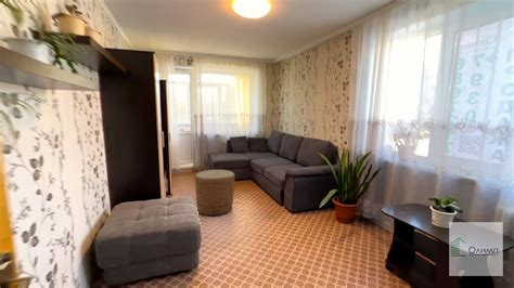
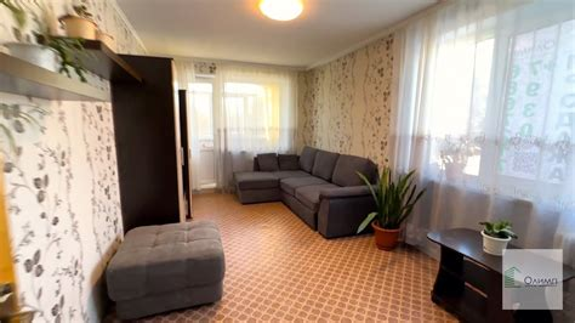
- basket [194,169,235,217]
